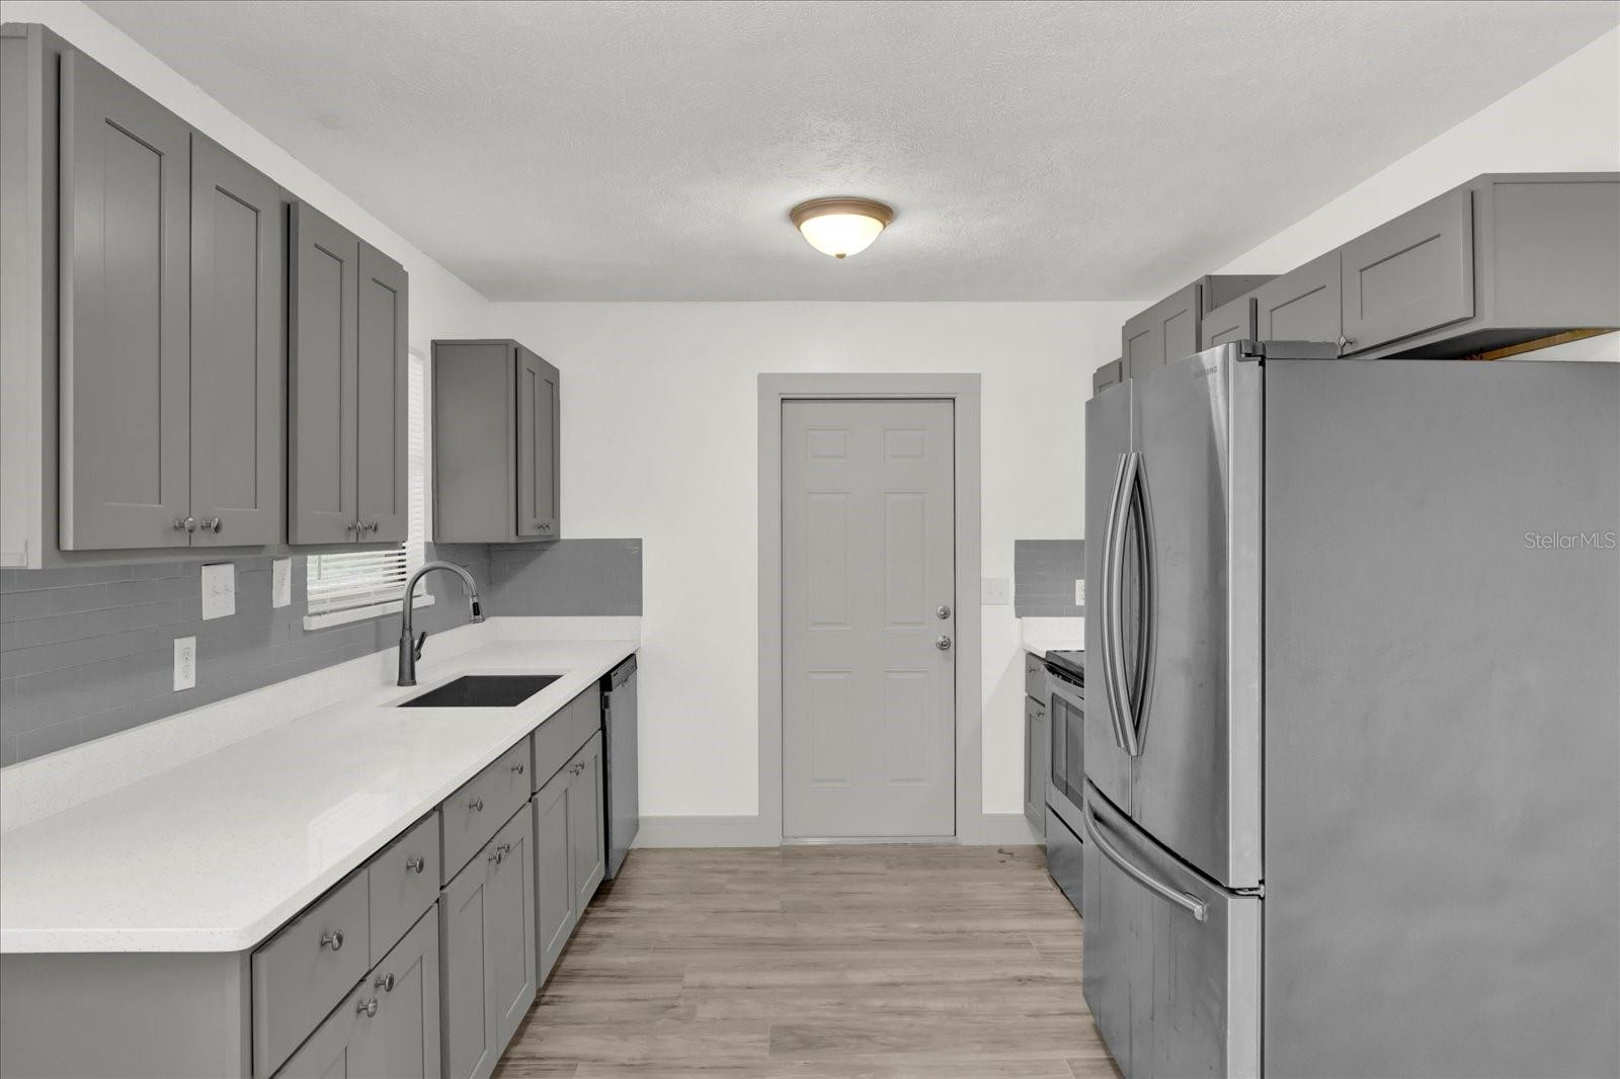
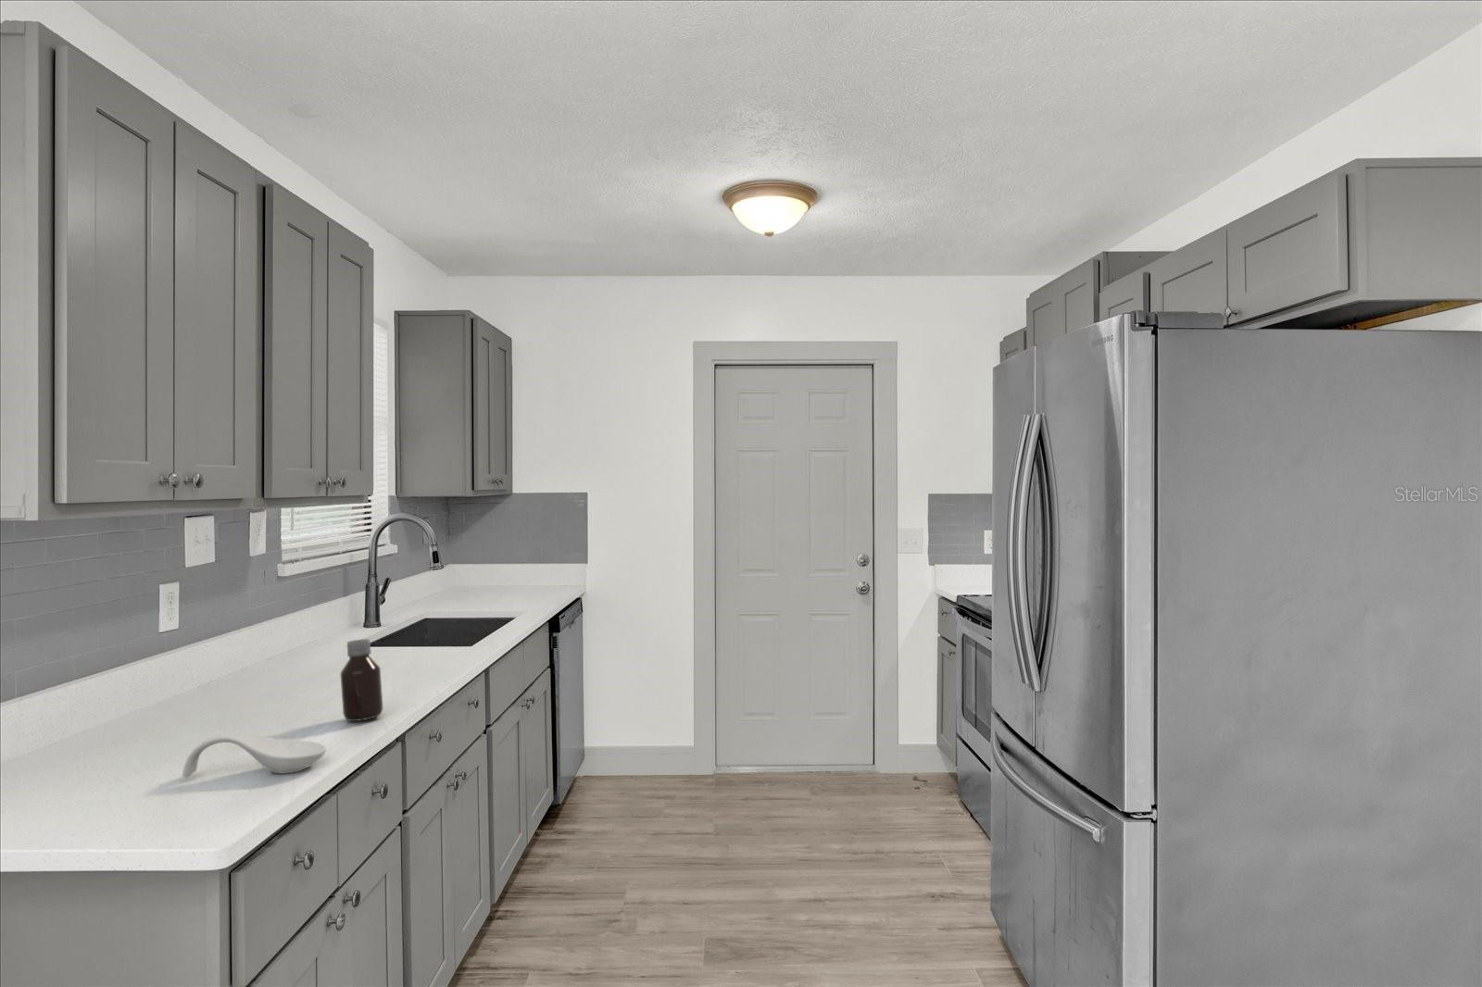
+ bottle [339,638,383,723]
+ spoon rest [182,733,327,779]
